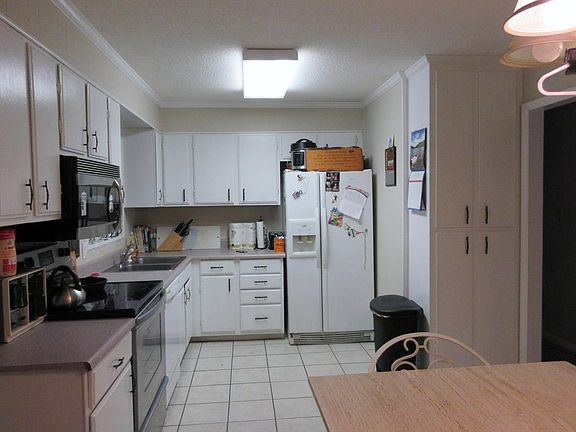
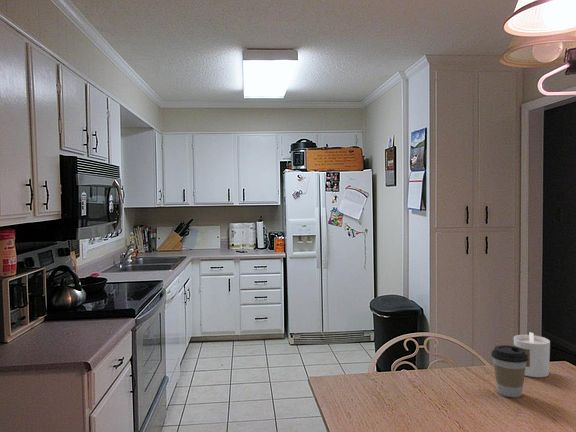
+ candle [513,331,551,378]
+ coffee cup [490,344,528,399]
